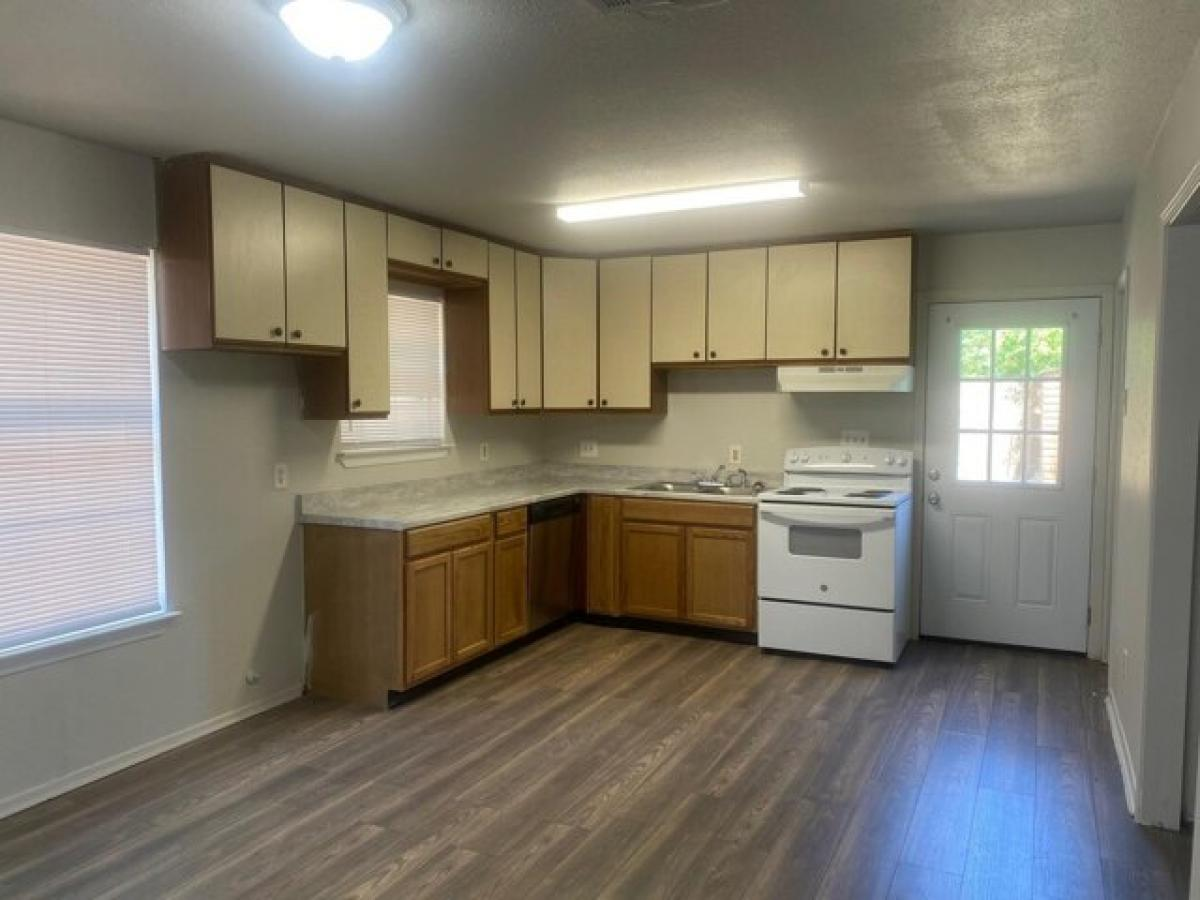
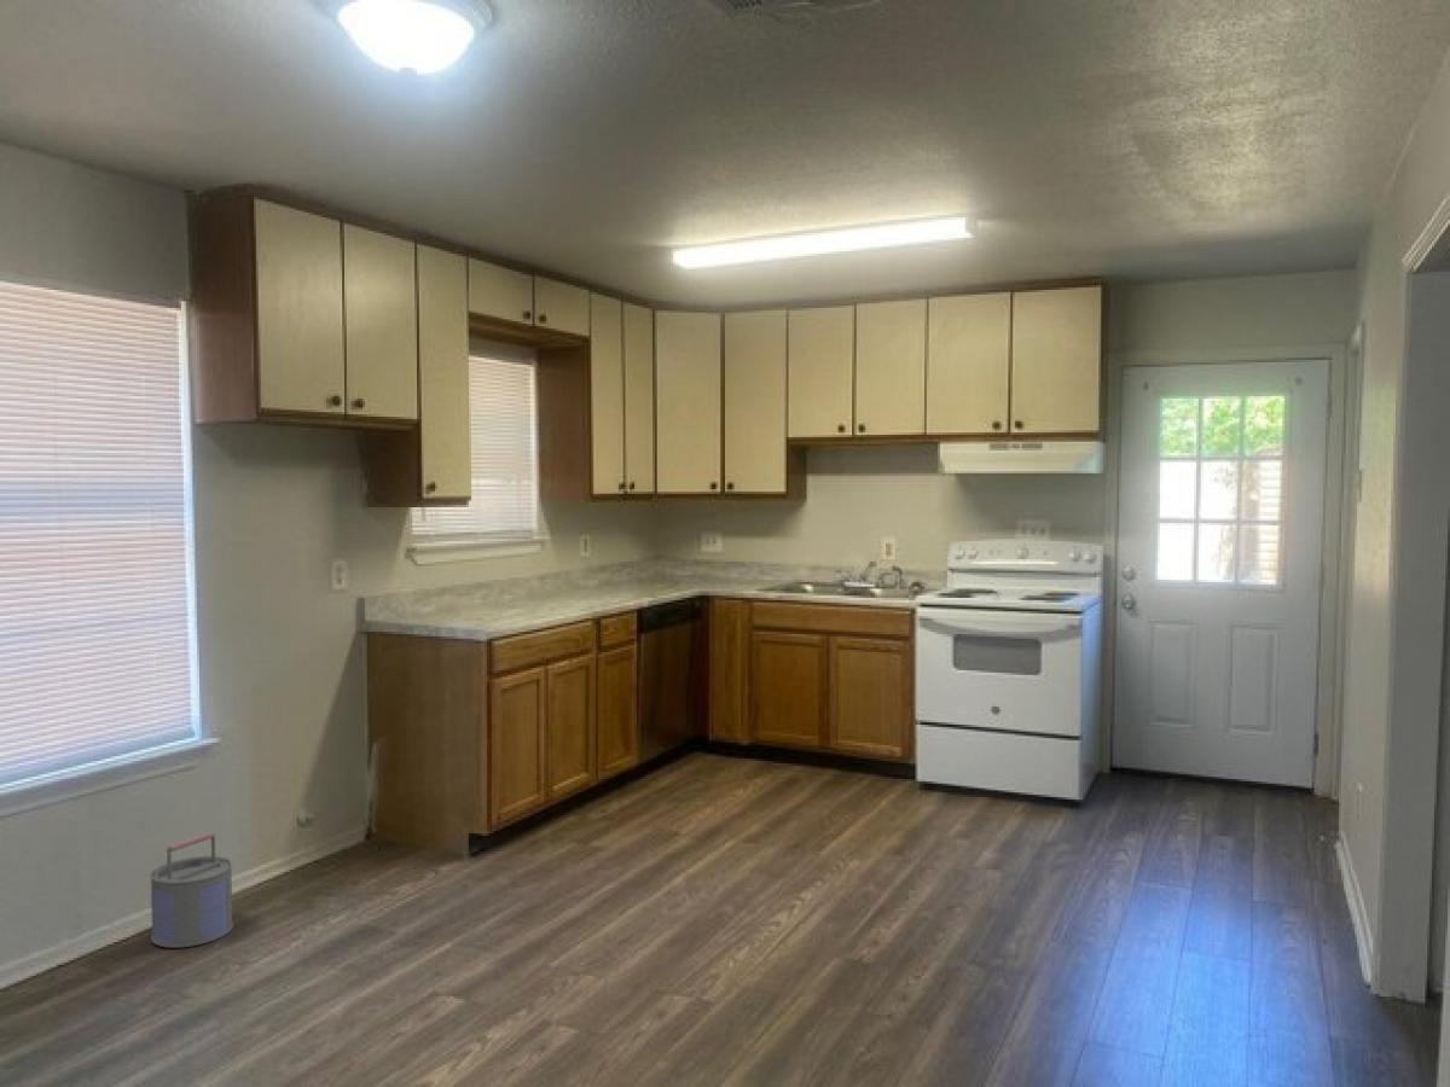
+ bucket [149,831,234,949]
